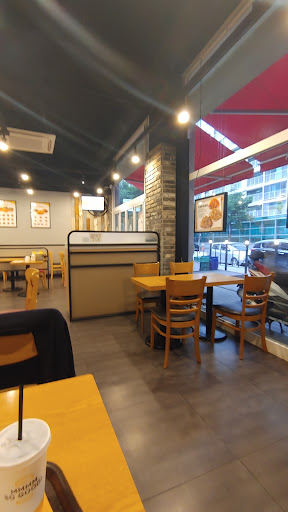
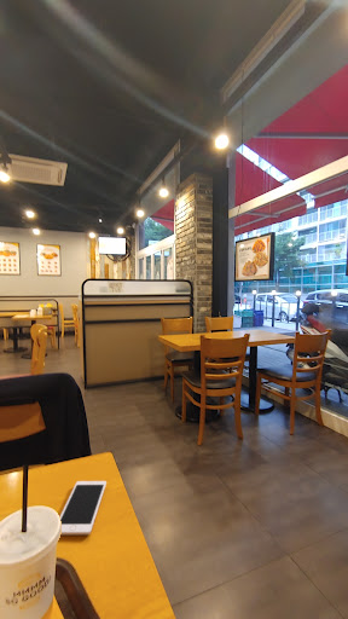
+ cell phone [59,480,108,536]
